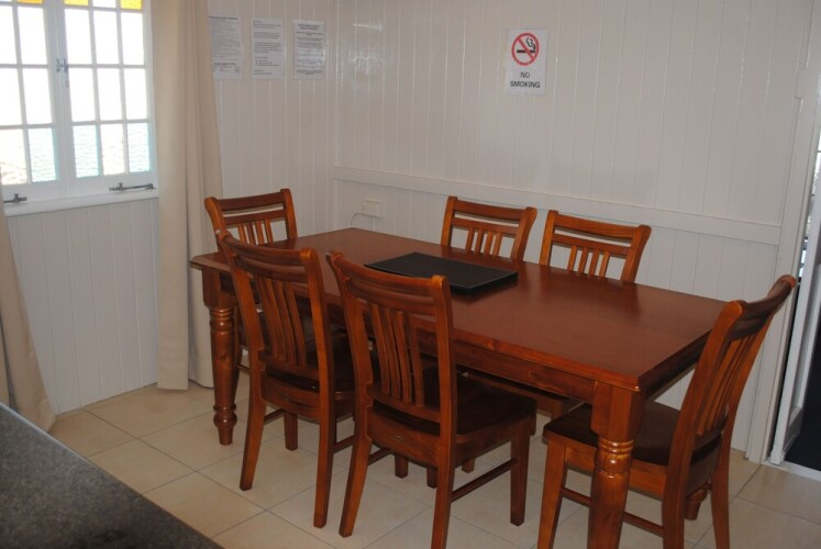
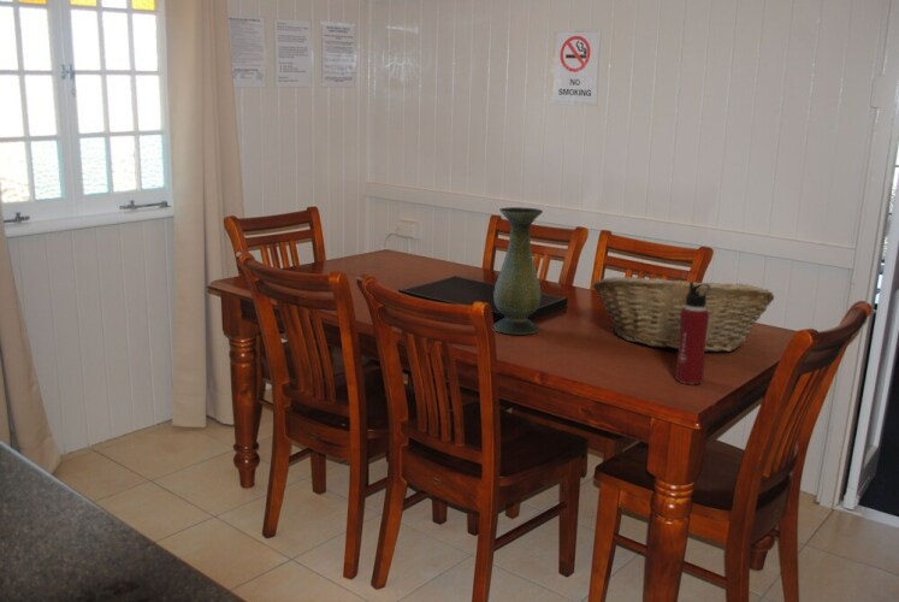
+ vase [492,206,544,336]
+ water bottle [674,281,710,385]
+ fruit basket [591,272,775,353]
